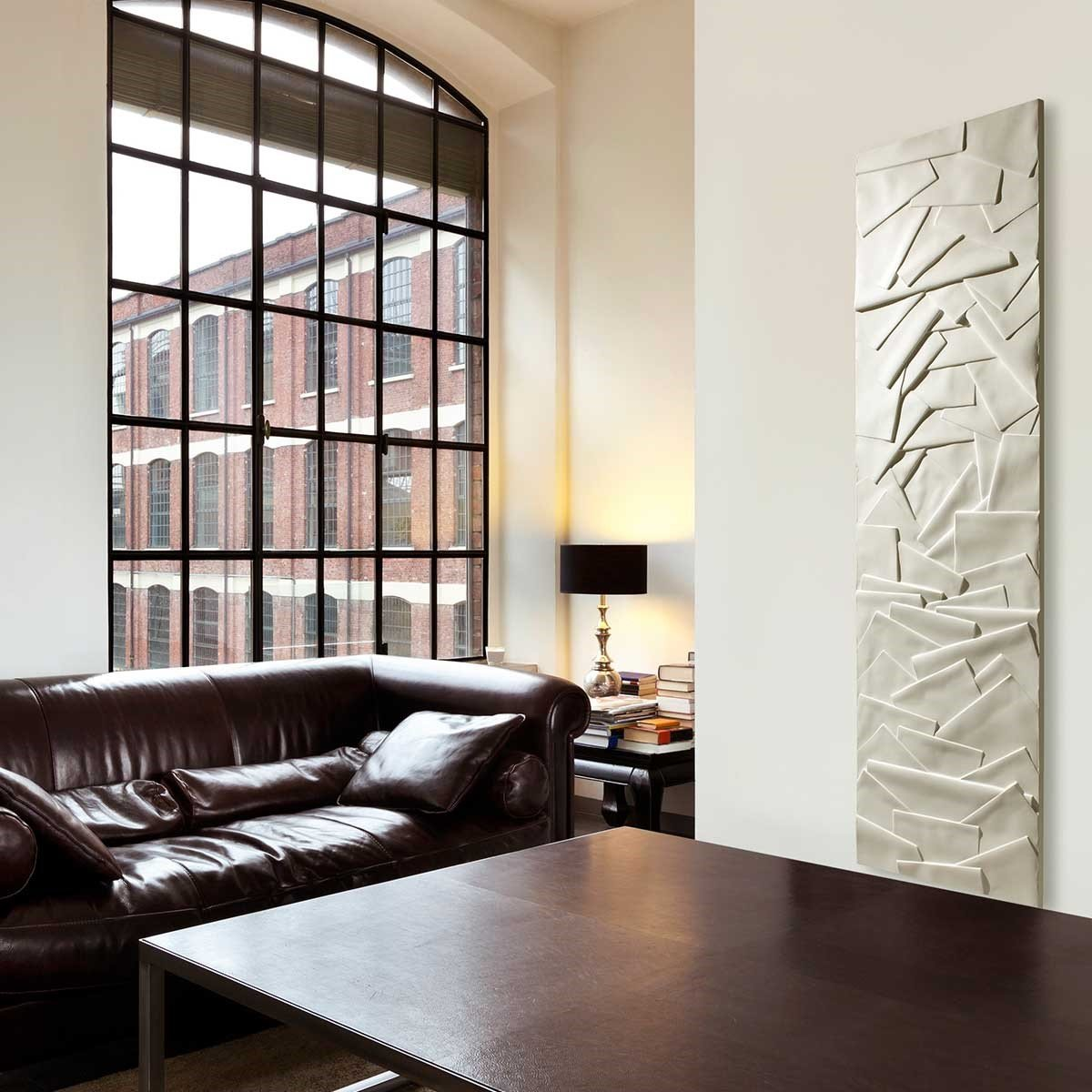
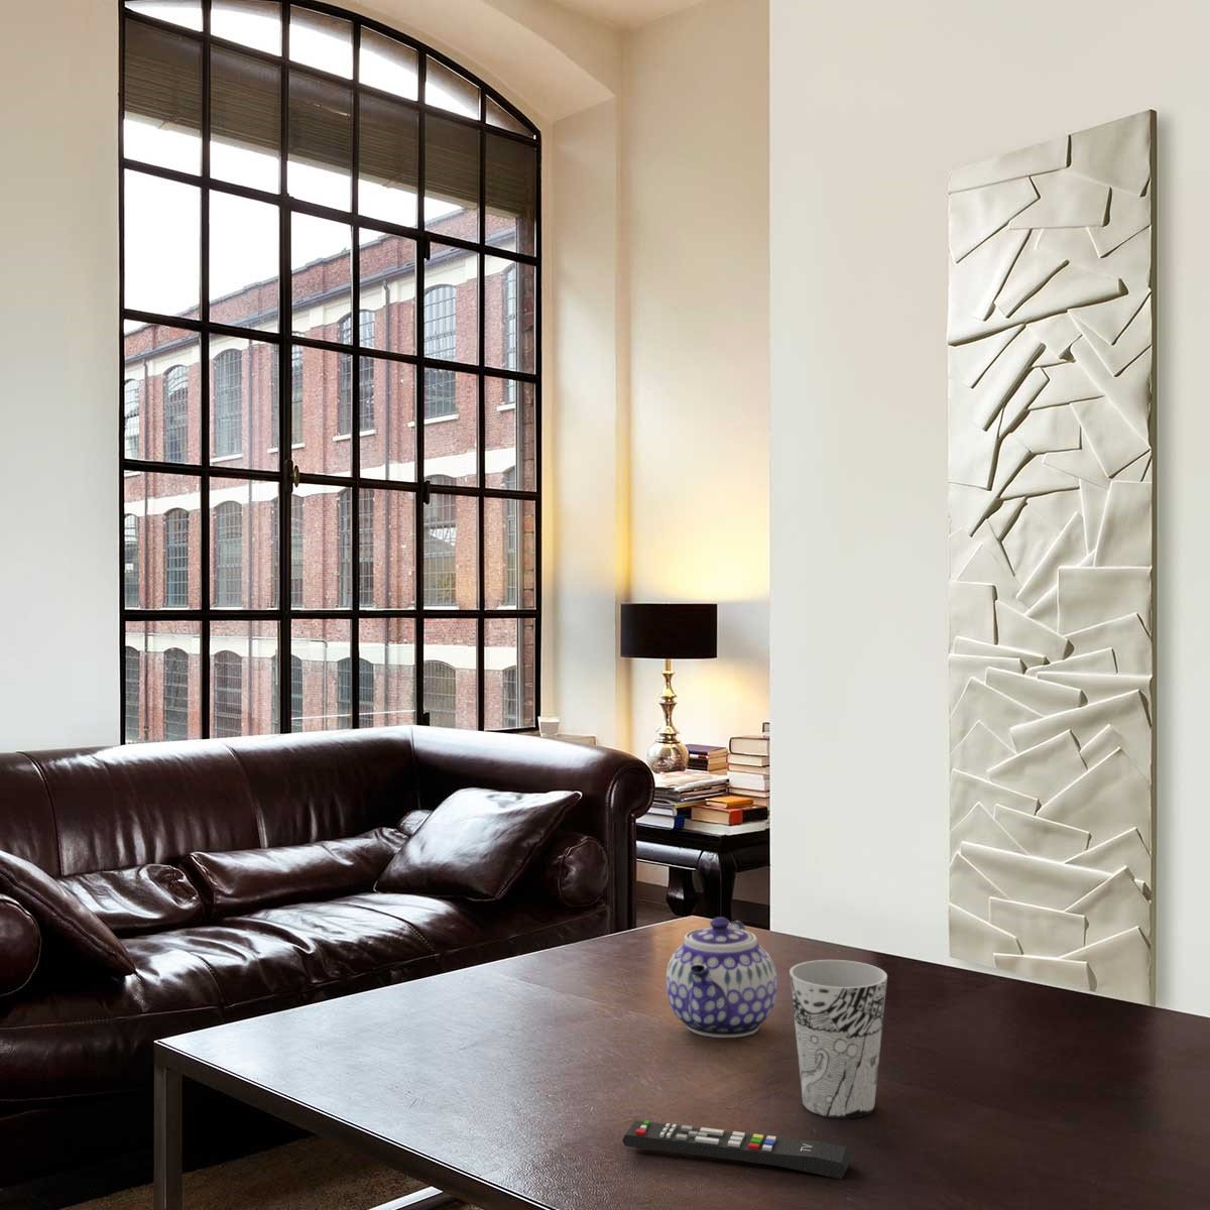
+ teapot [665,915,779,1038]
+ cup [789,958,889,1119]
+ remote control [622,1119,852,1181]
